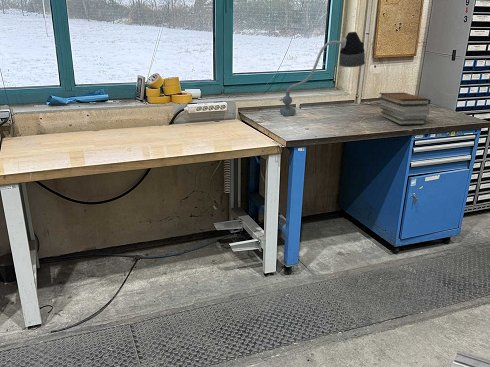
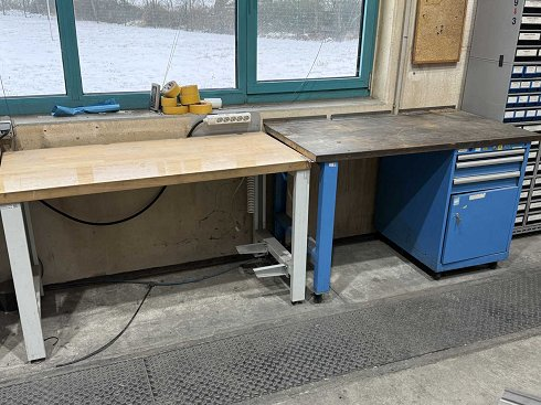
- desk lamp [279,31,366,117]
- book stack [378,92,432,126]
